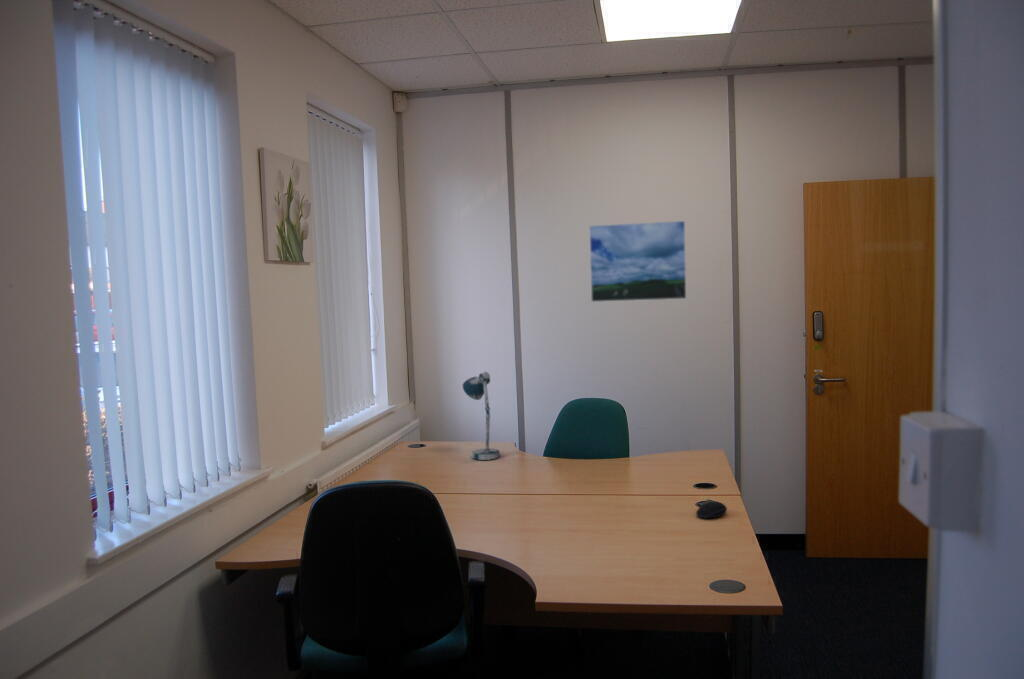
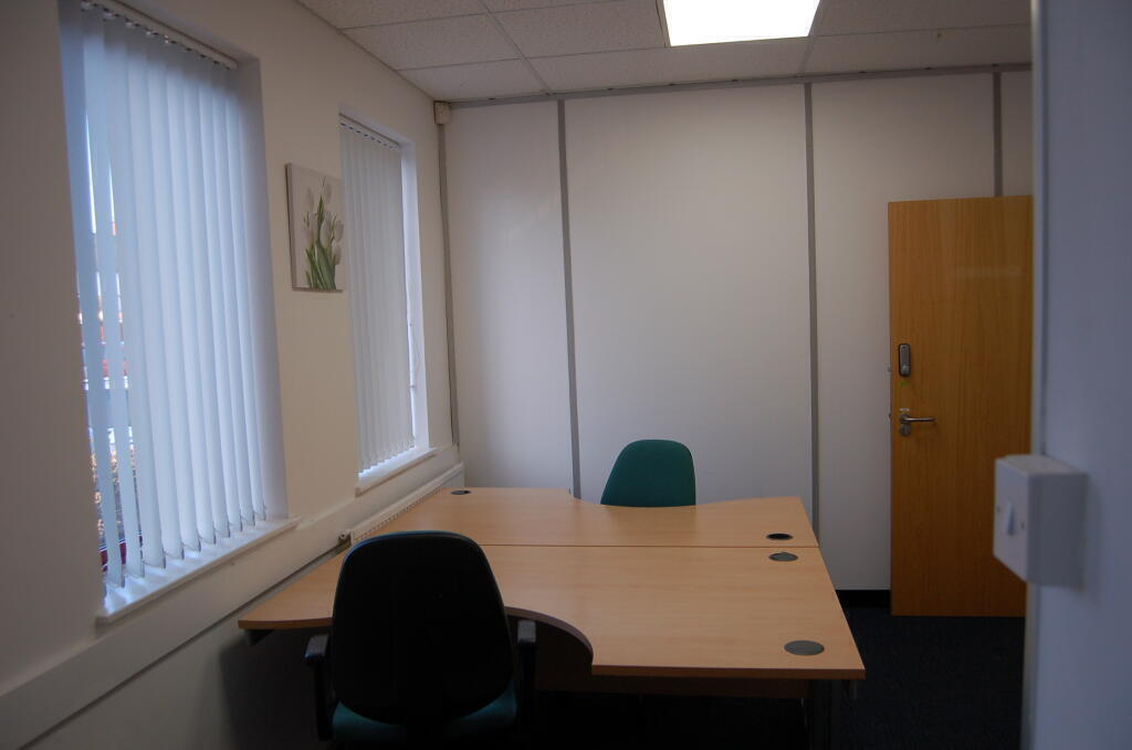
- desk lamp [462,371,501,461]
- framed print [588,220,687,303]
- computer mouse [695,501,728,520]
